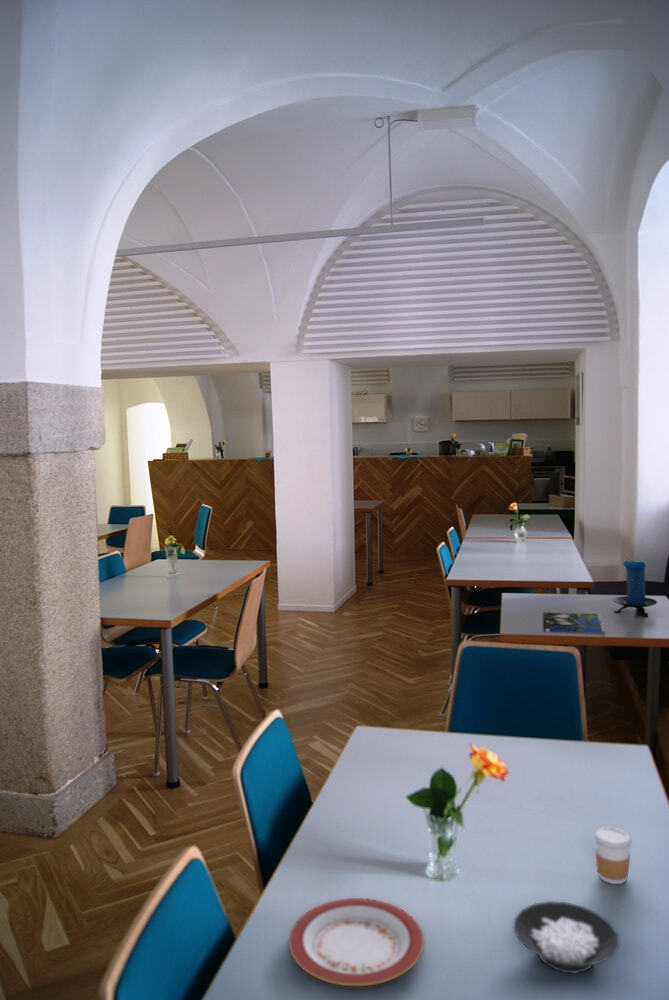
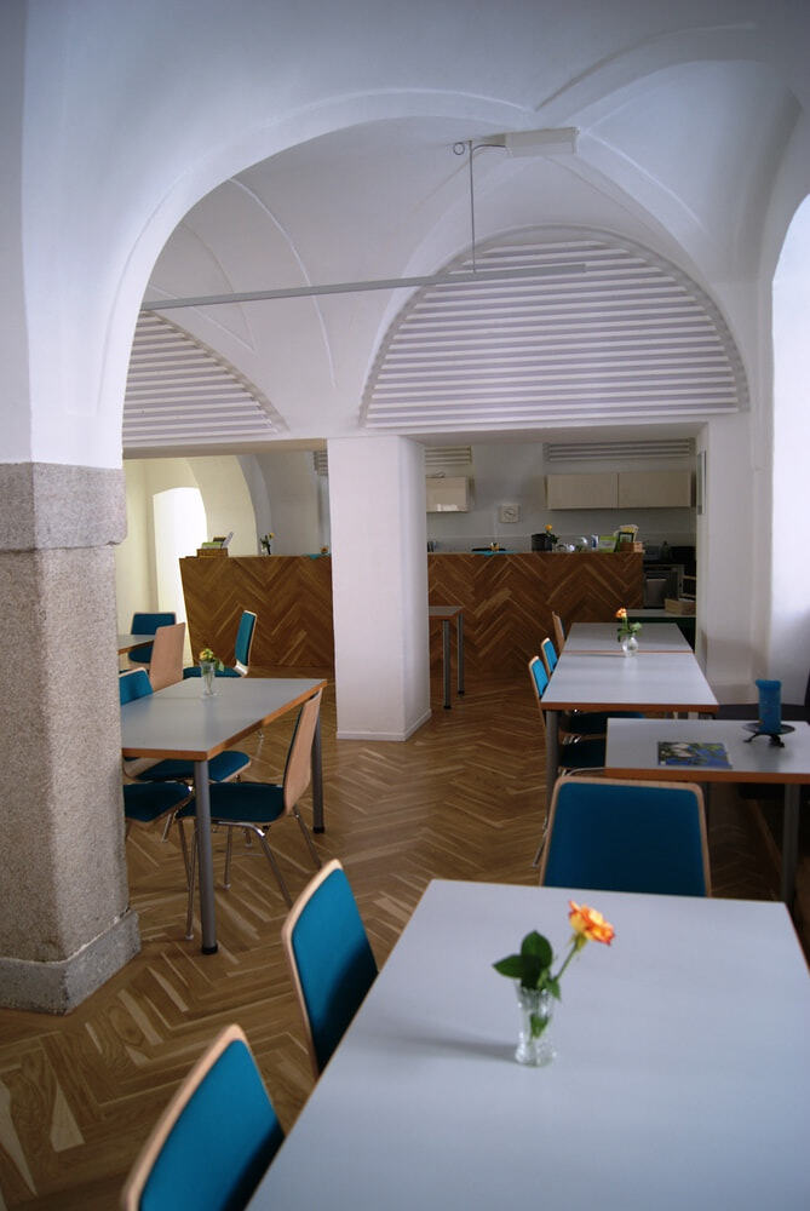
- cereal bowl [512,900,621,974]
- coffee cup [593,826,632,885]
- plate [288,897,425,987]
